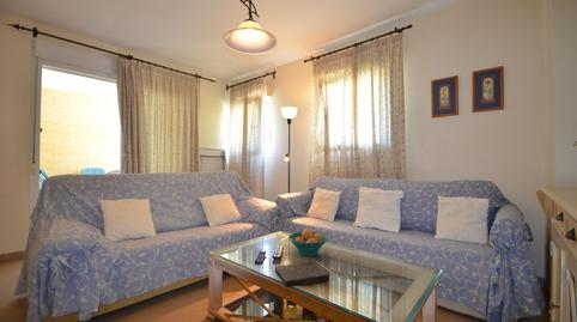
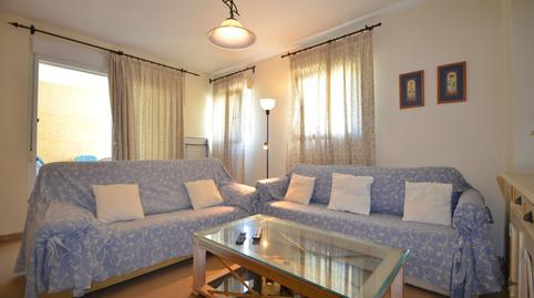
- book [274,260,330,288]
- fruit bowl [287,227,329,257]
